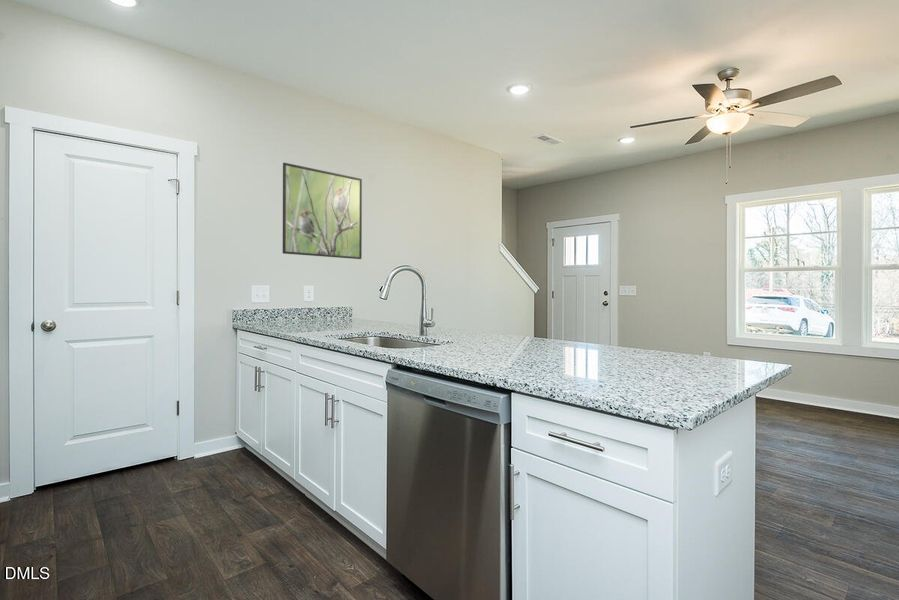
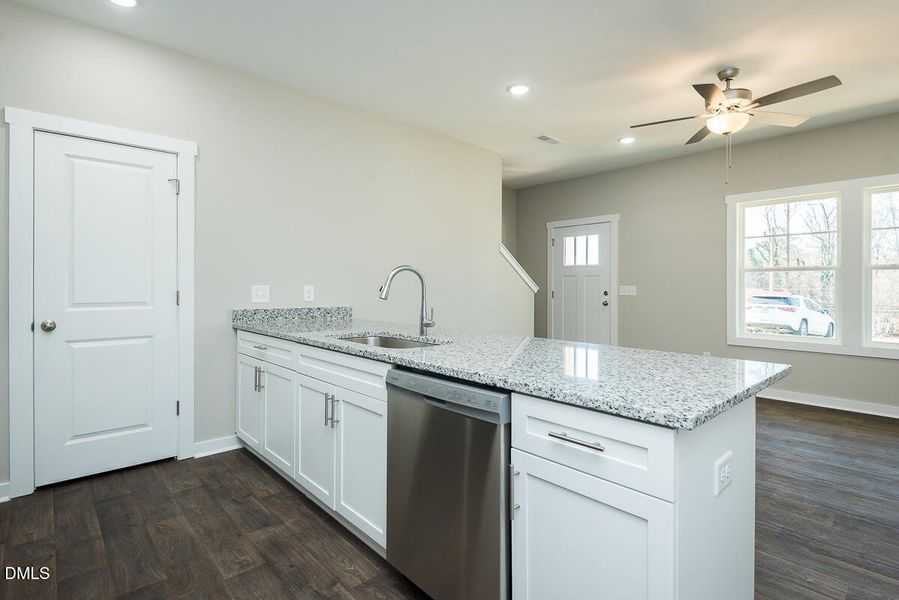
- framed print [282,162,363,260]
